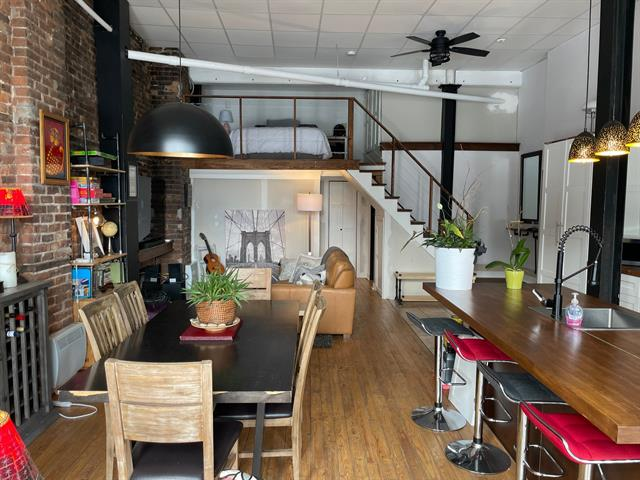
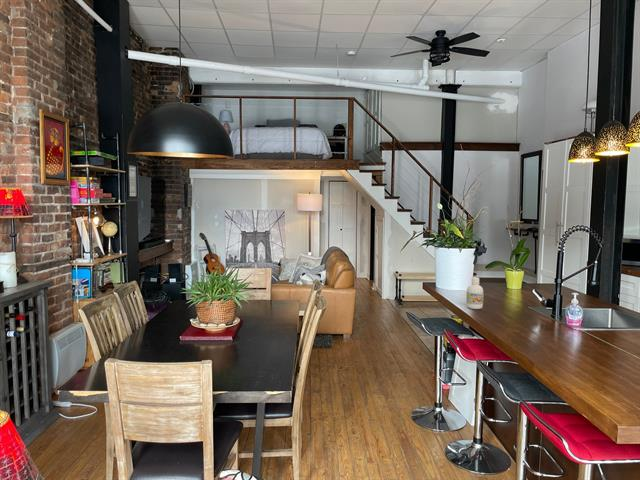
+ bottle [465,276,485,310]
